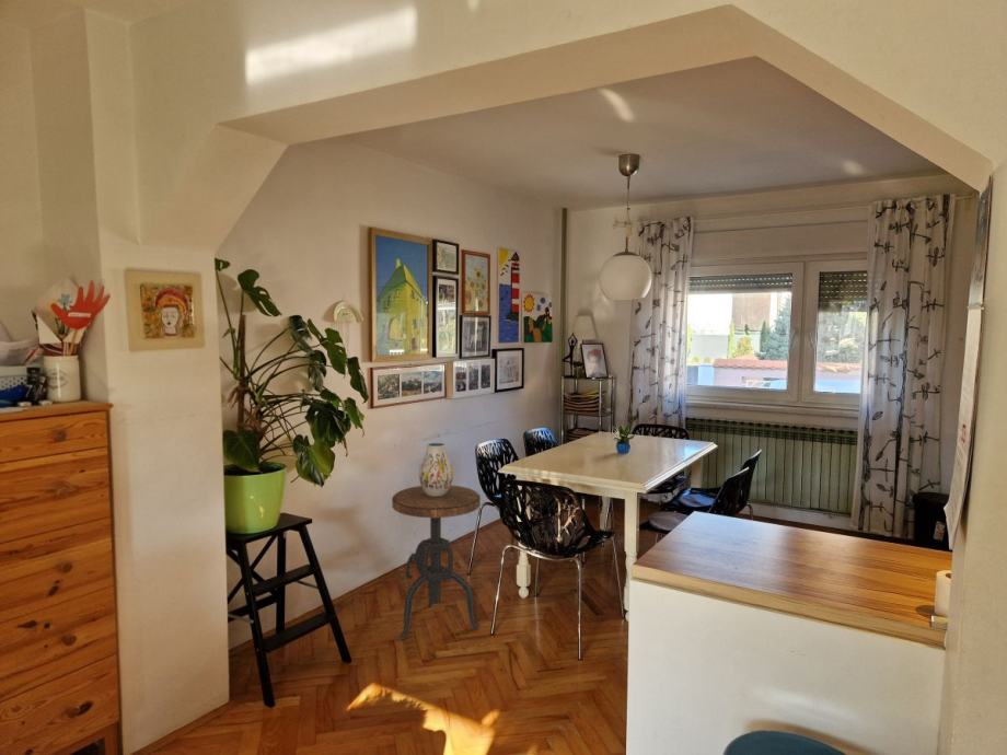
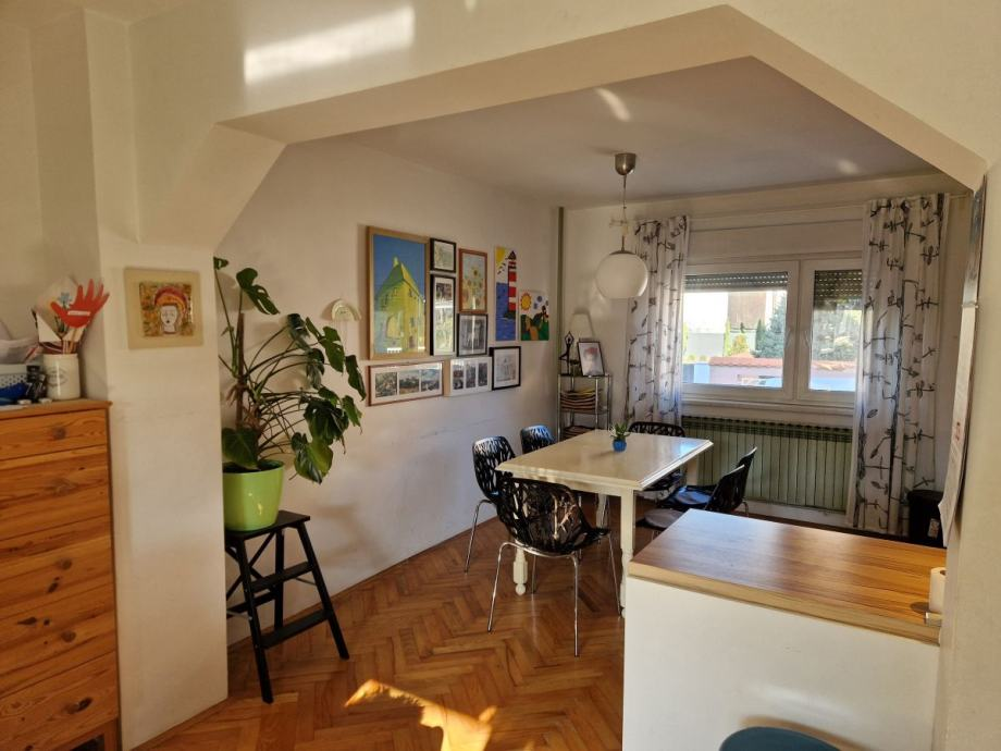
- vase [418,442,454,497]
- side table [391,485,482,639]
